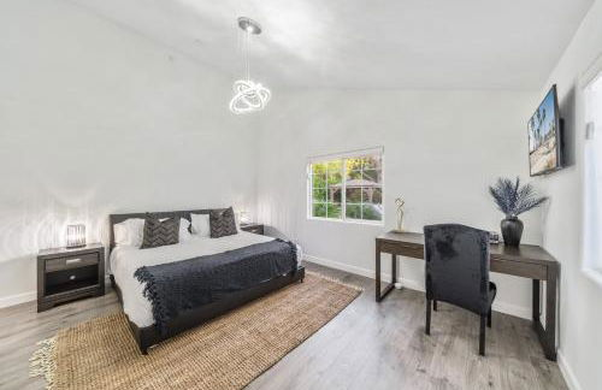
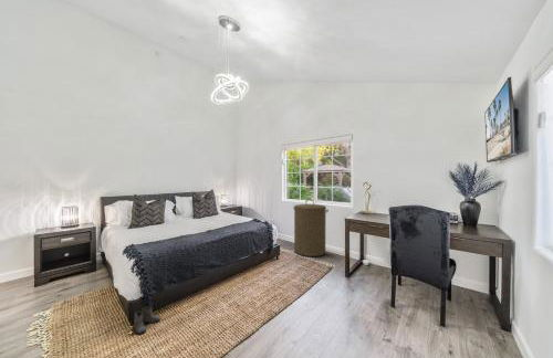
+ laundry hamper [292,198,330,257]
+ boots [133,306,161,335]
